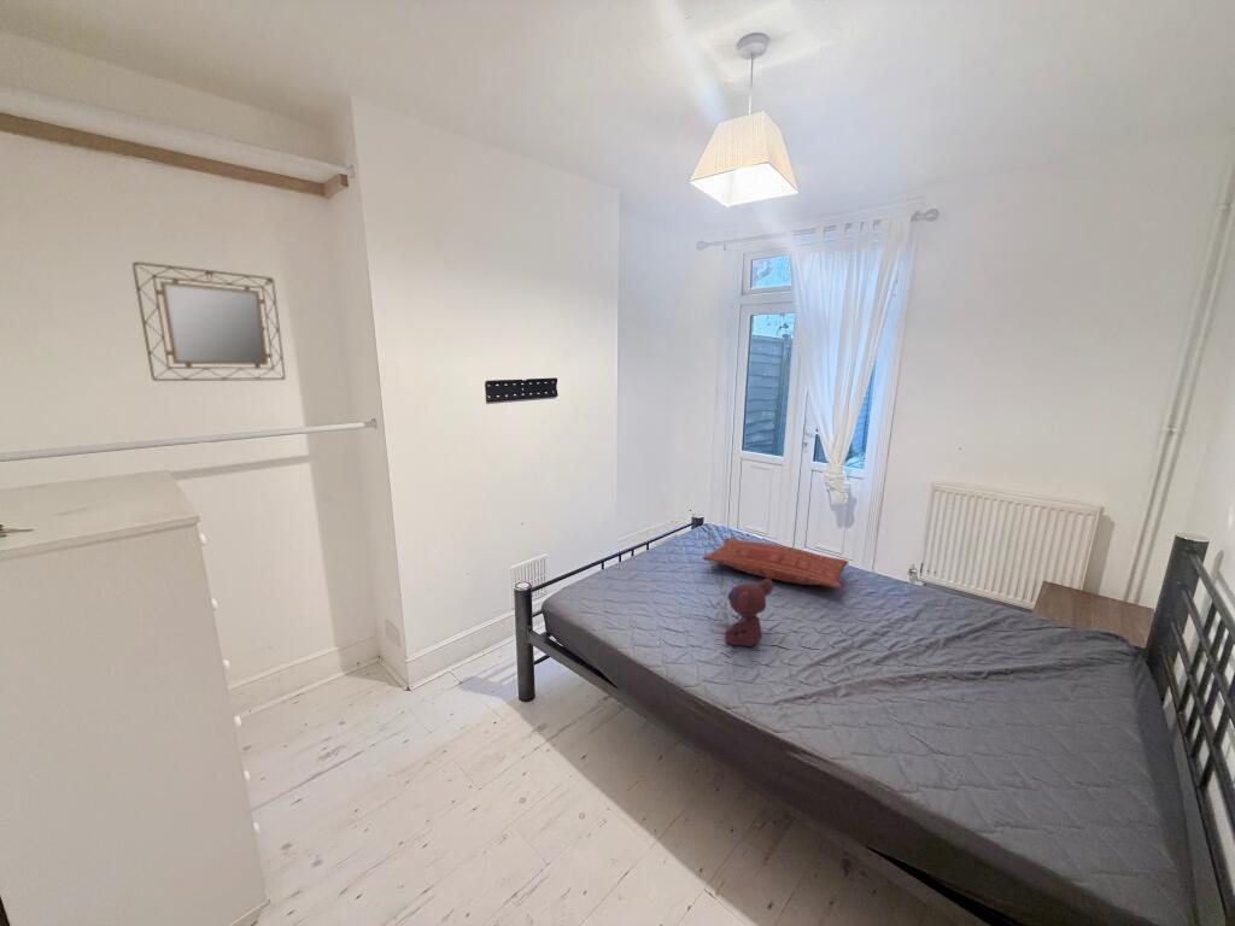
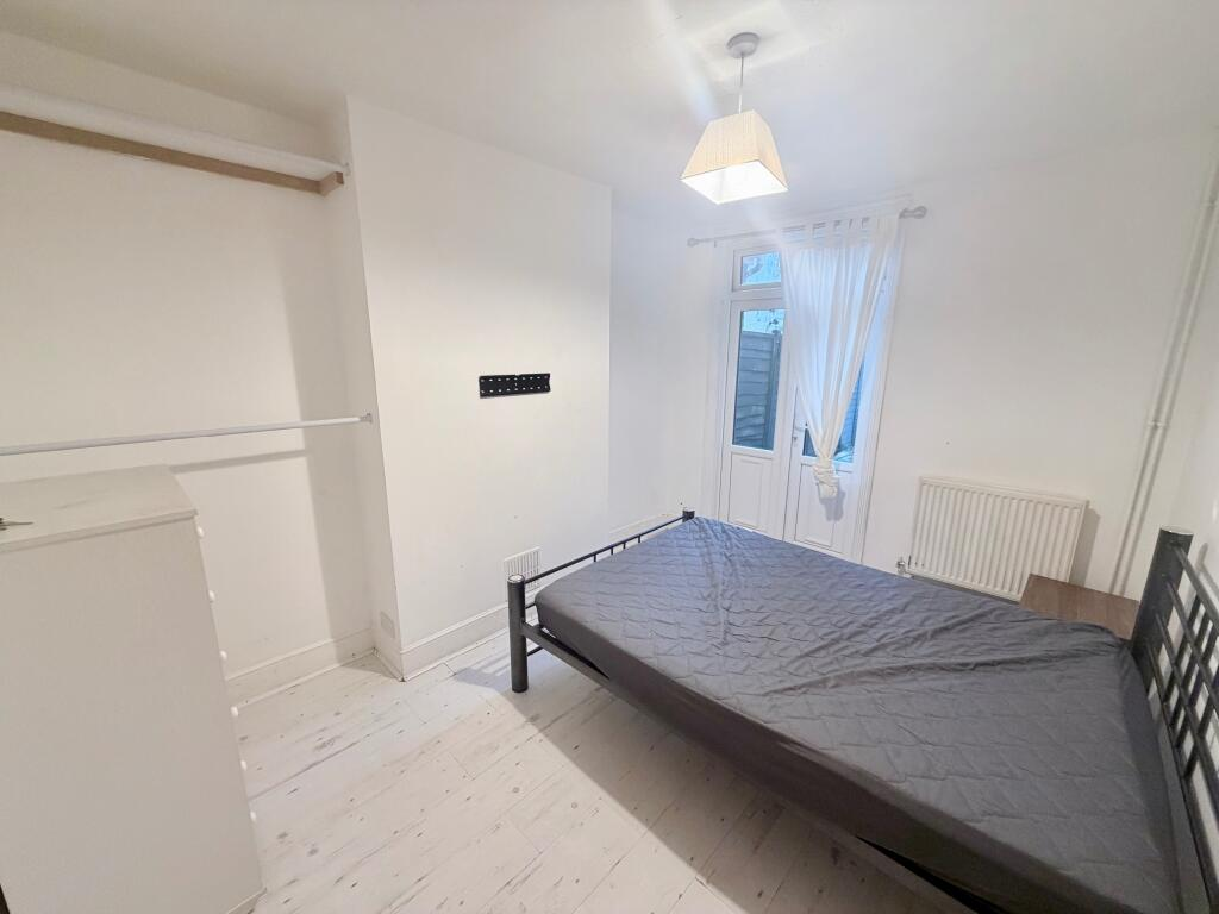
- teddy bear [724,578,774,647]
- home mirror [131,260,287,382]
- pillow [702,537,850,590]
